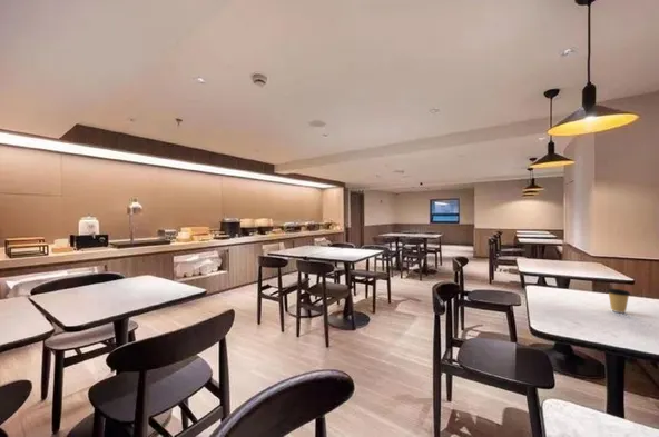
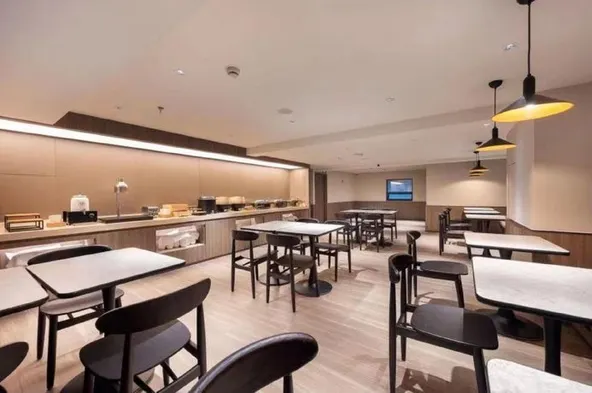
- coffee cup [606,288,631,314]
